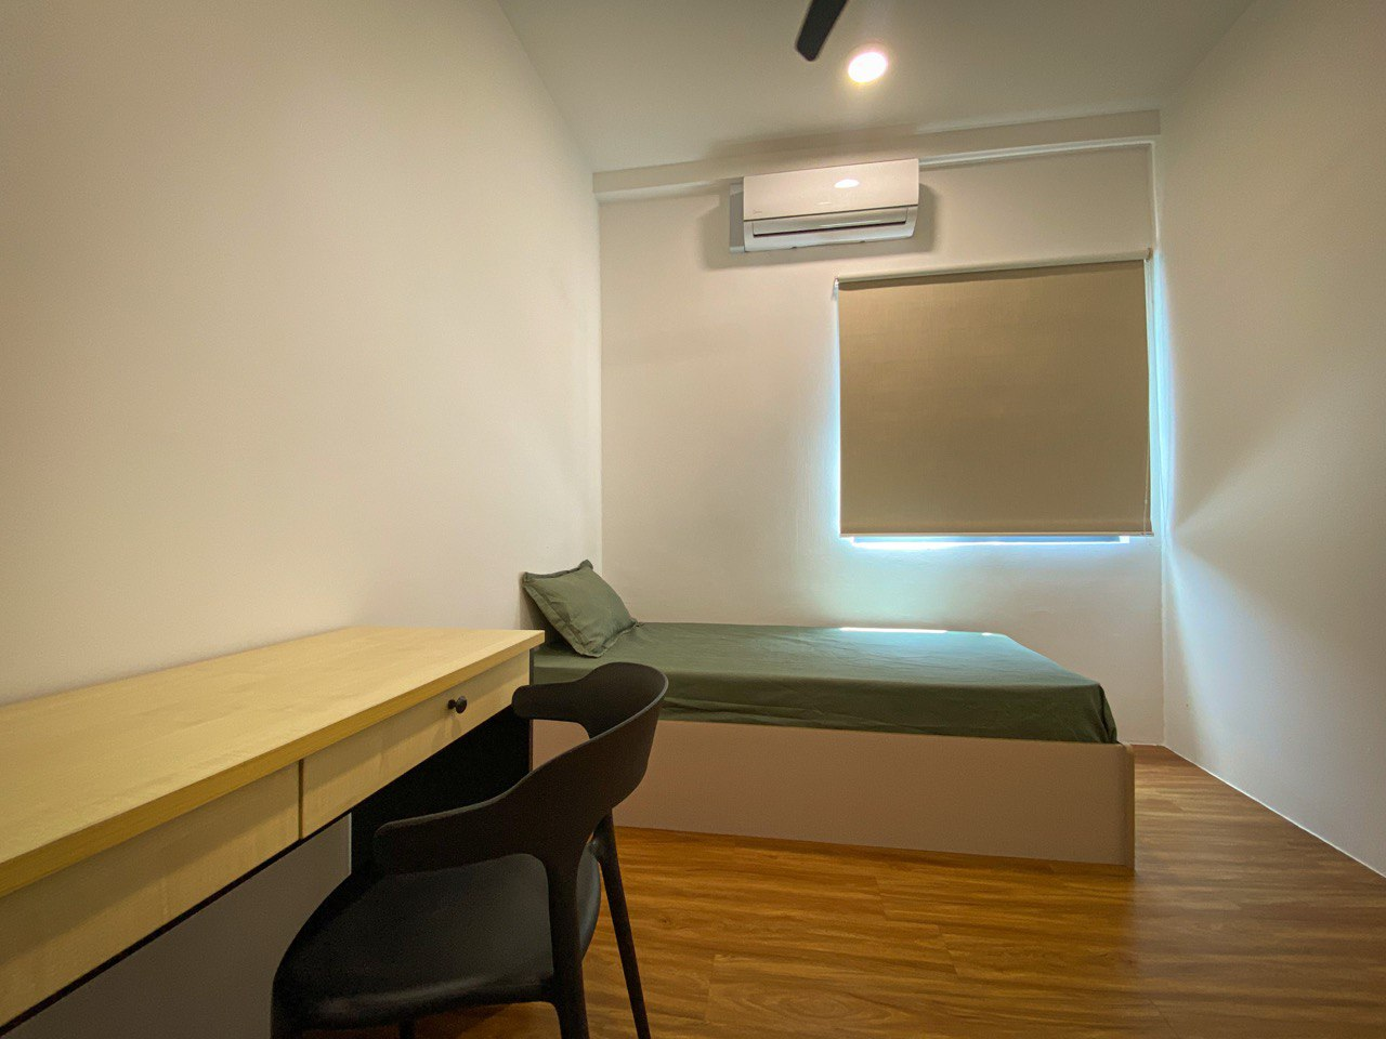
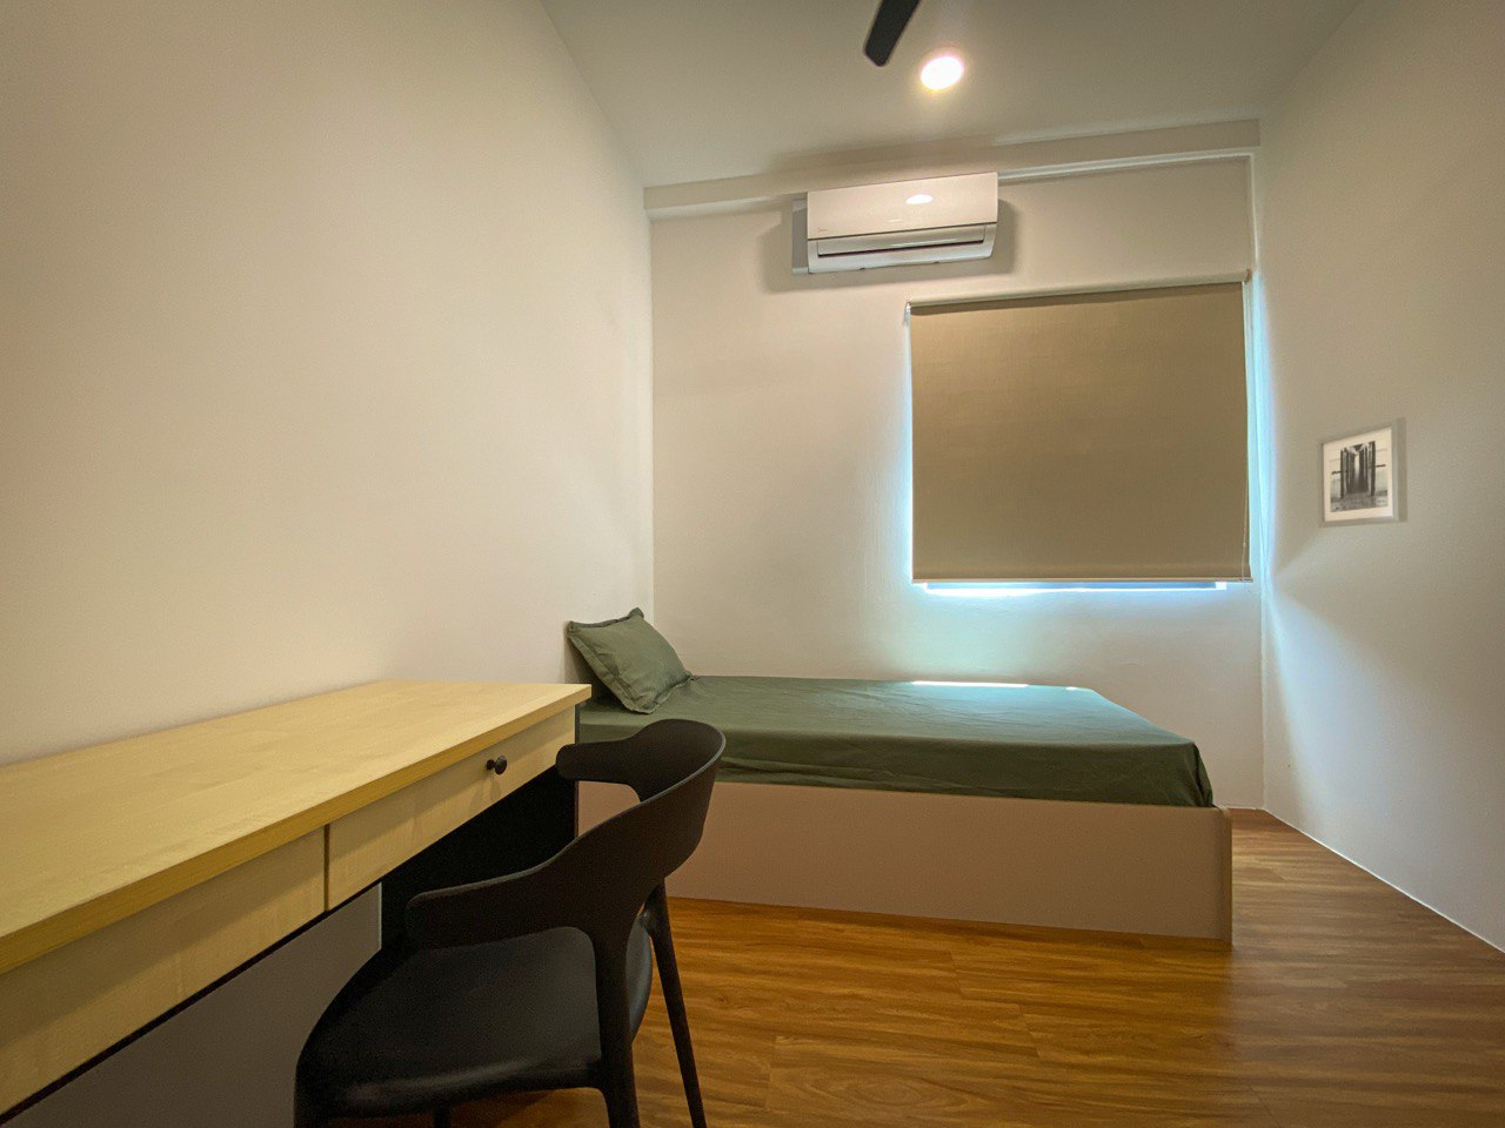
+ wall art [1315,416,1409,528]
